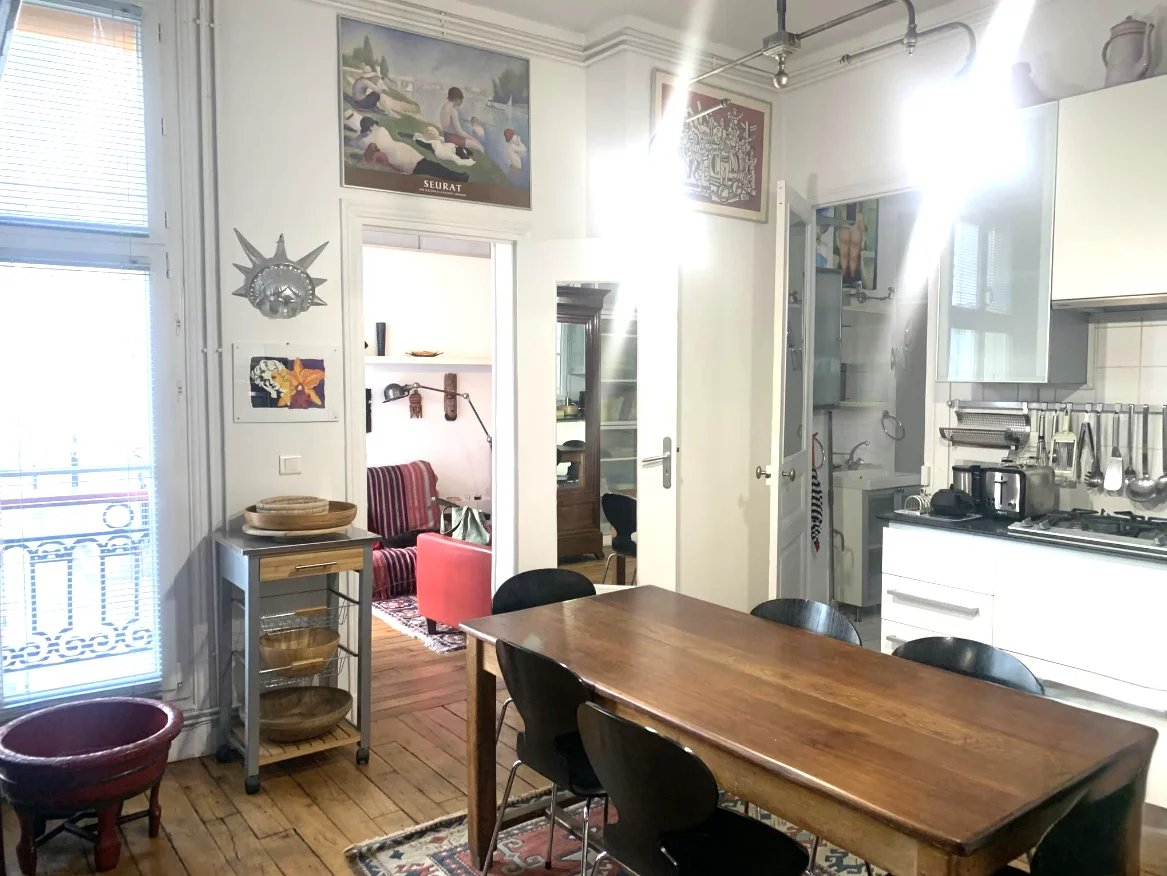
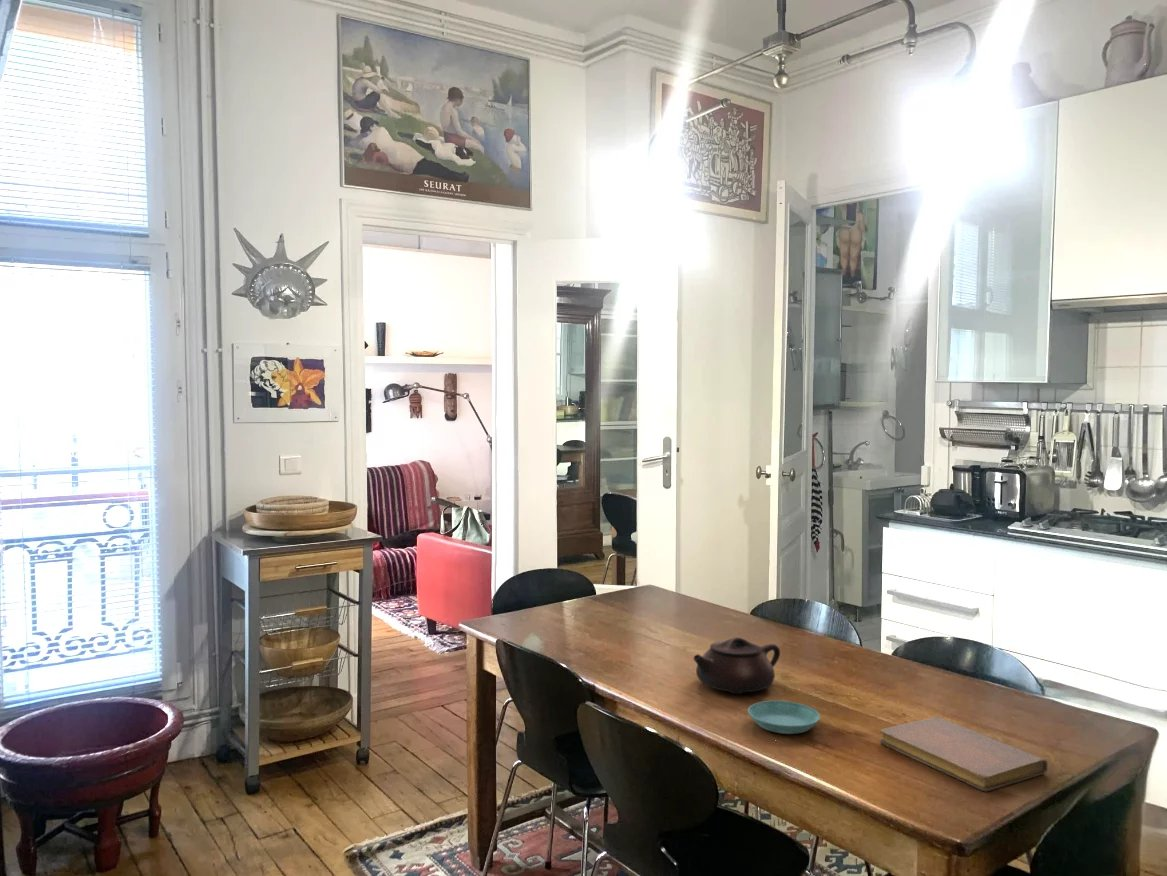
+ saucer [747,700,821,735]
+ notebook [879,716,1049,792]
+ teapot [692,636,781,695]
